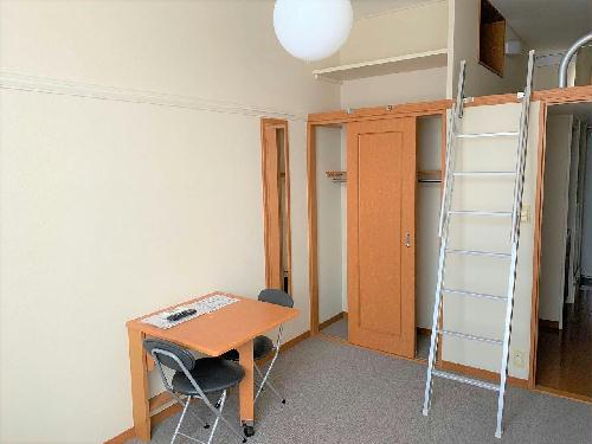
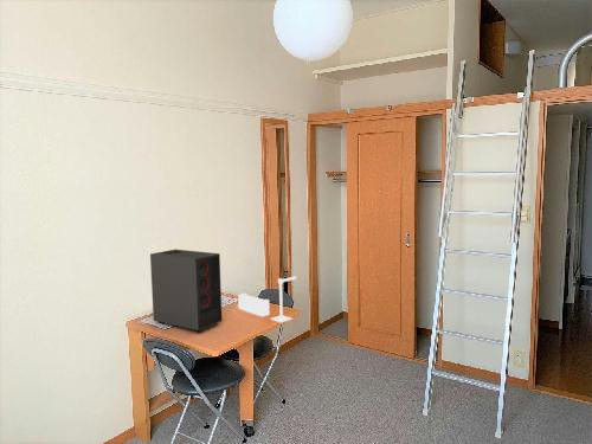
+ desk lamp [236,275,297,324]
+ speaker [149,249,223,334]
